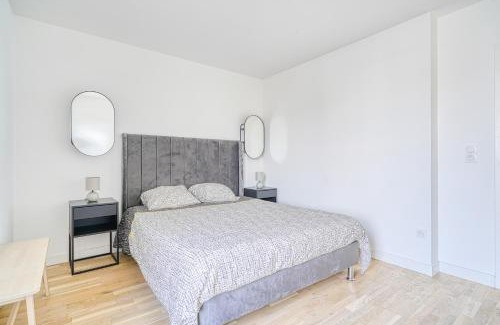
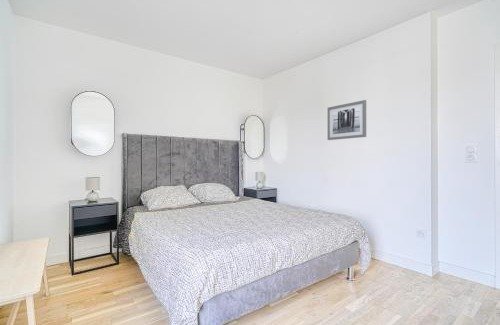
+ wall art [327,99,367,141]
